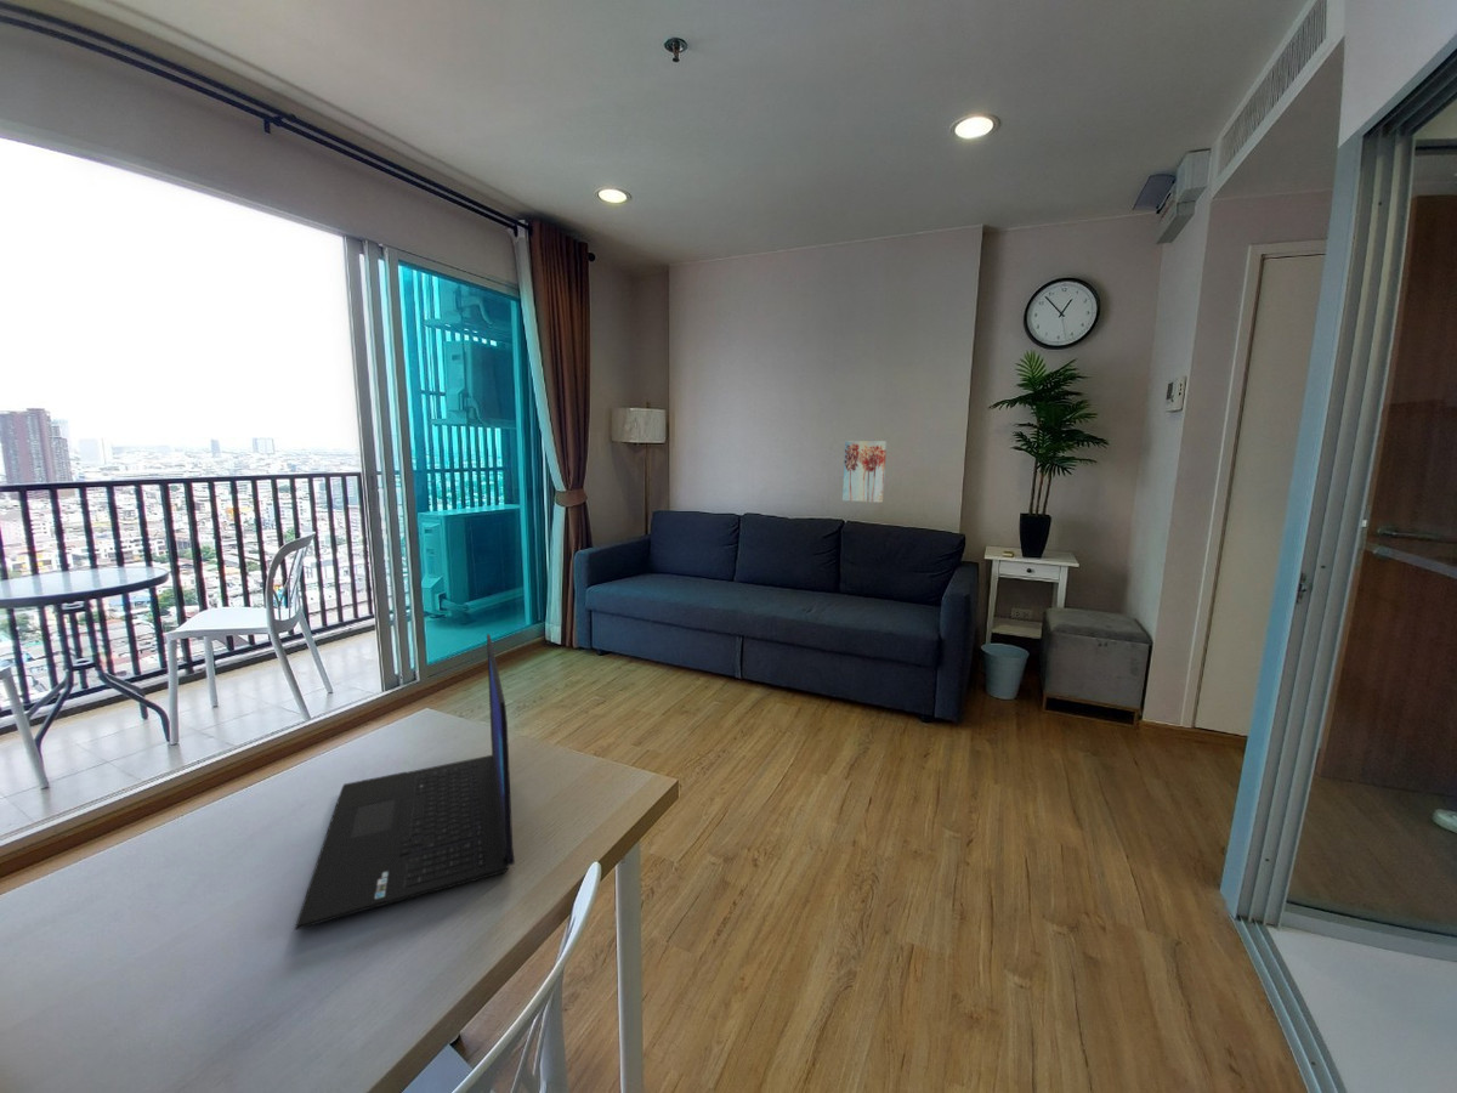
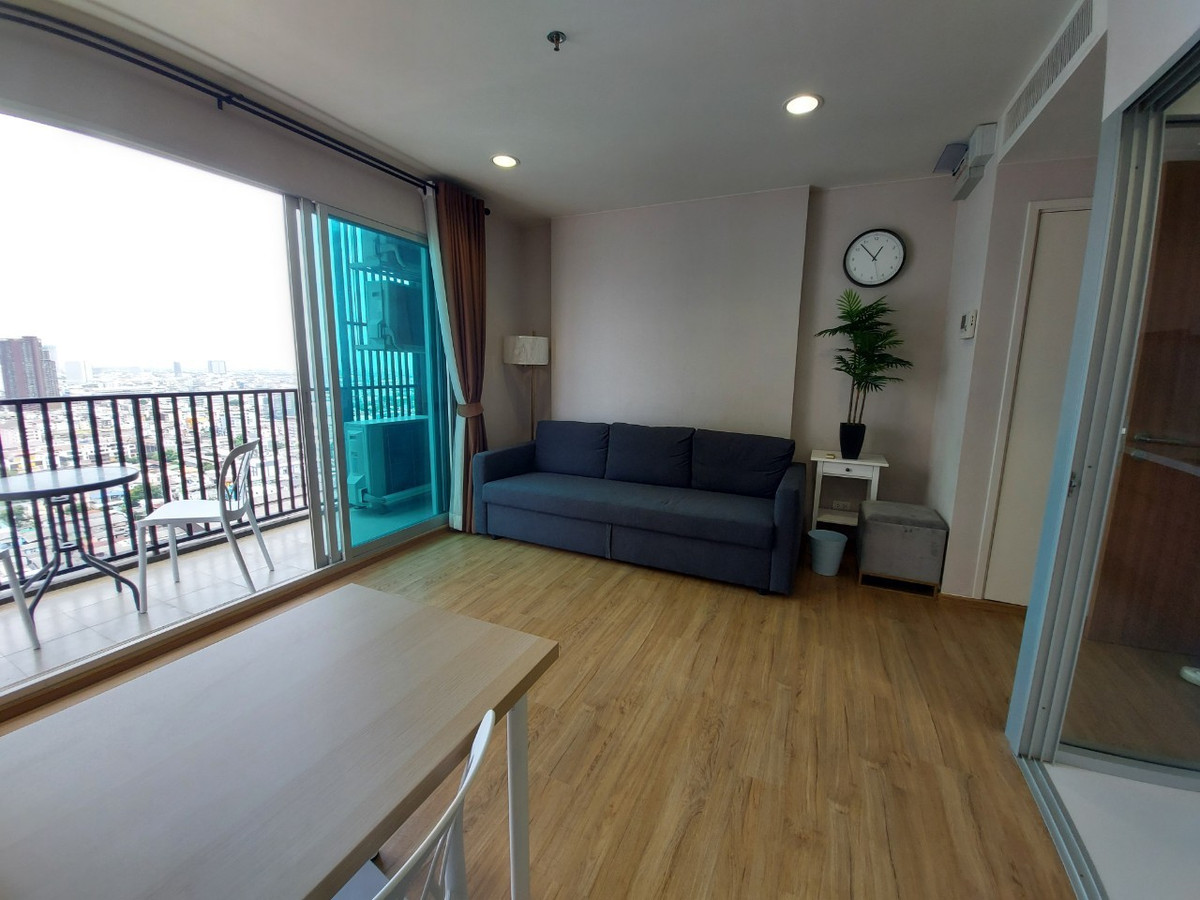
- laptop [294,633,516,931]
- wall art [841,440,888,504]
